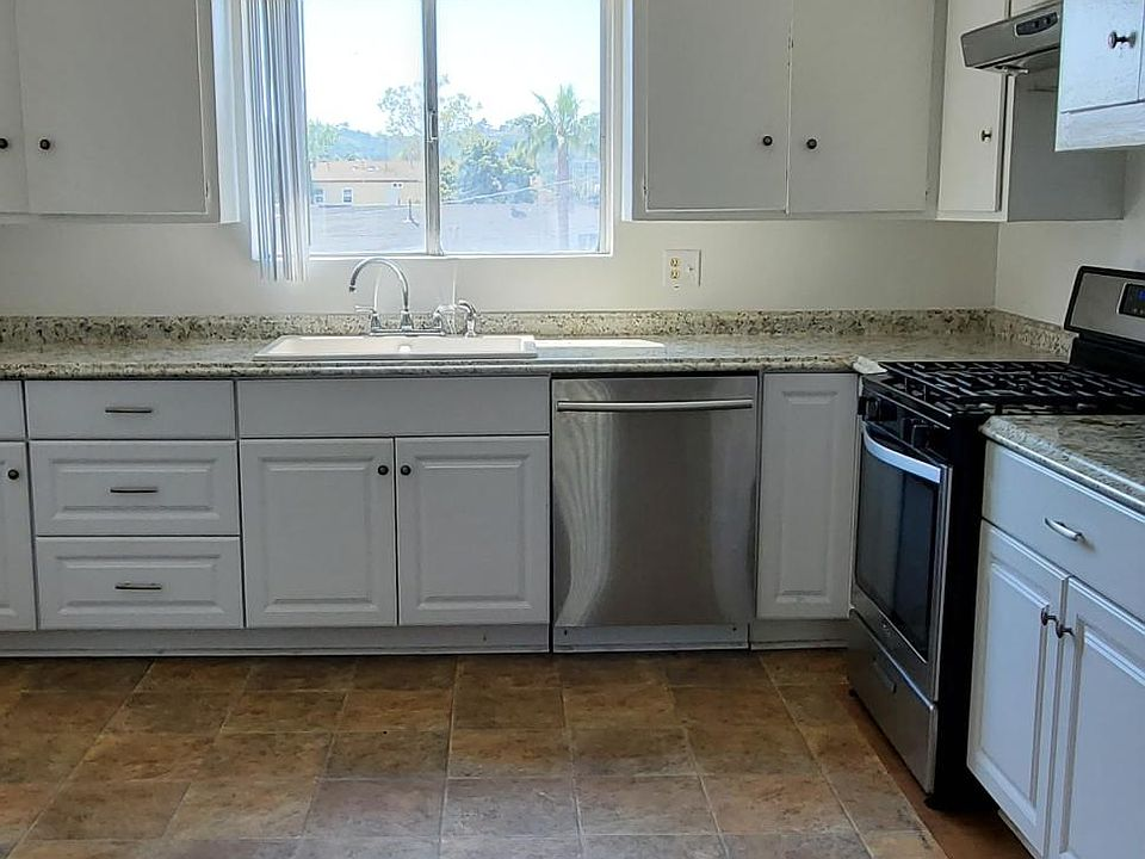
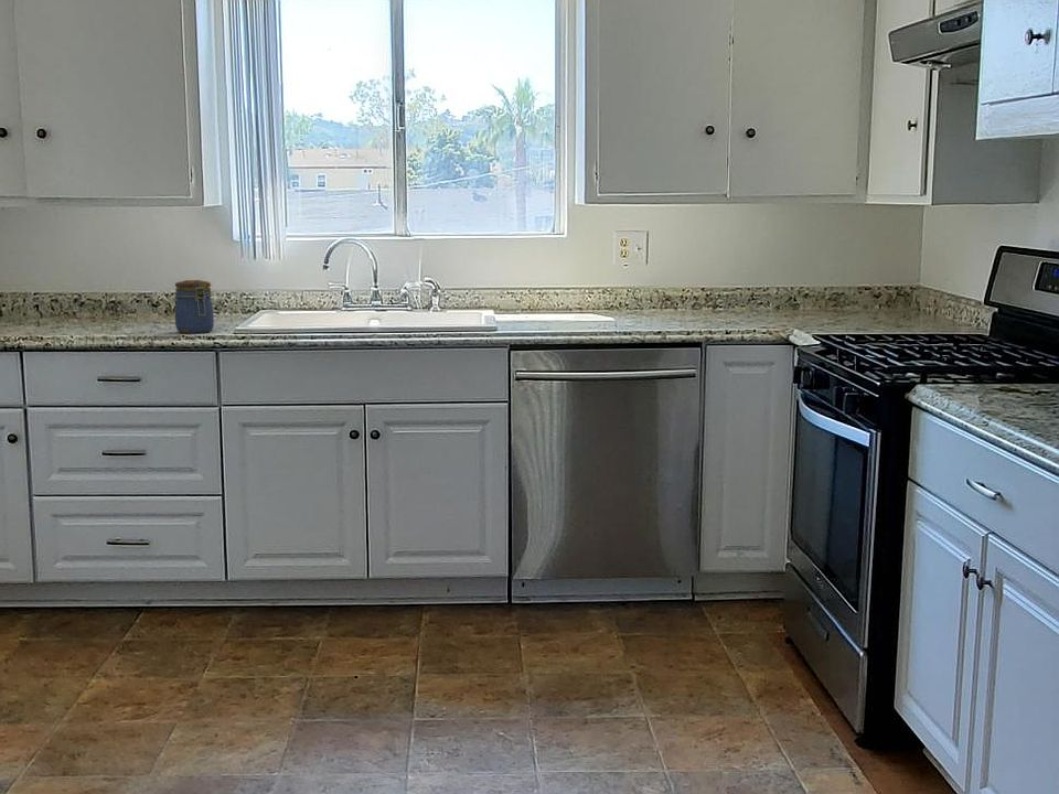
+ jar [174,279,215,334]
